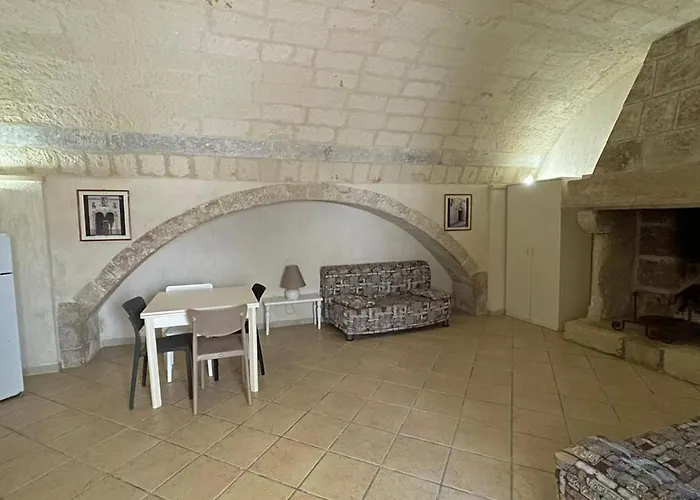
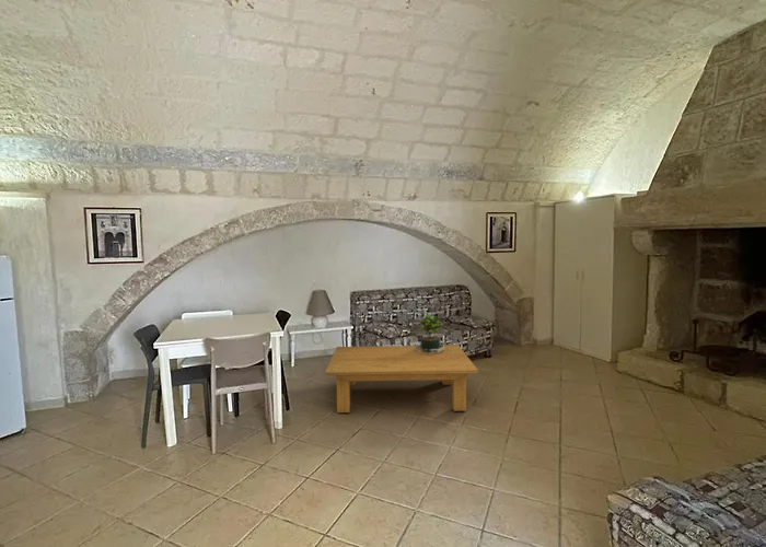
+ coffee table [324,344,479,414]
+ potted plant [415,312,454,354]
